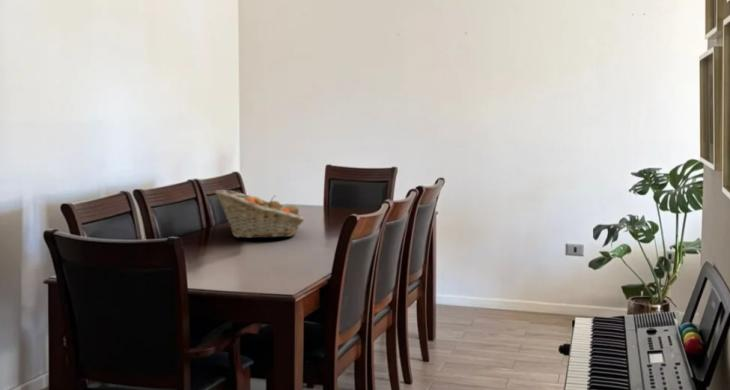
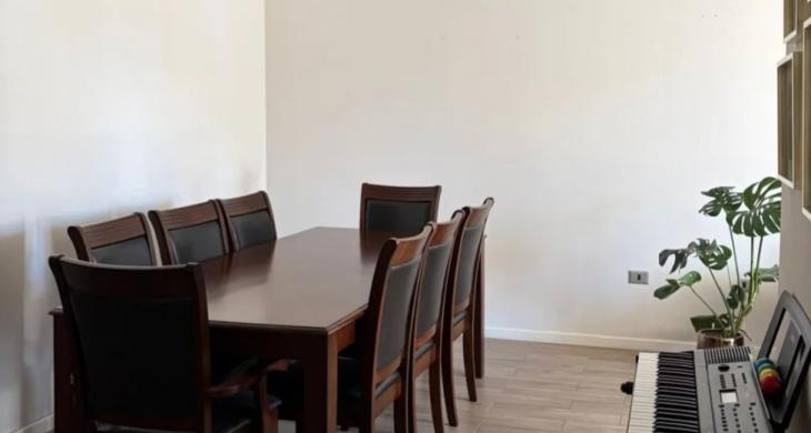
- fruit basket [214,189,305,239]
